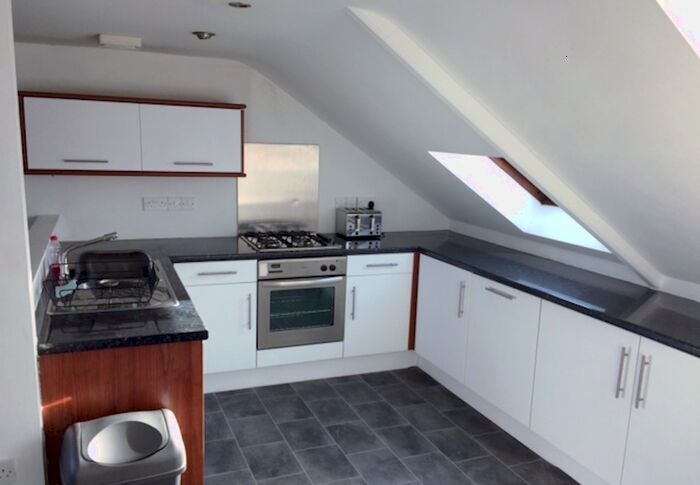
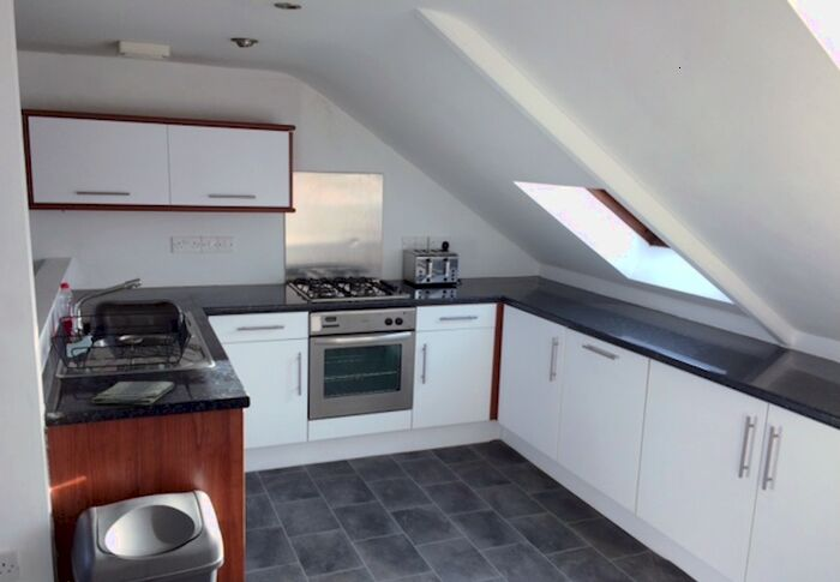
+ dish towel [91,380,175,406]
